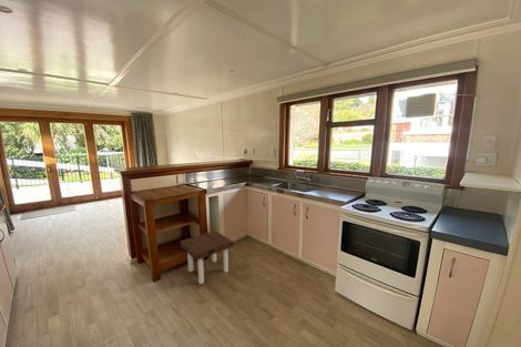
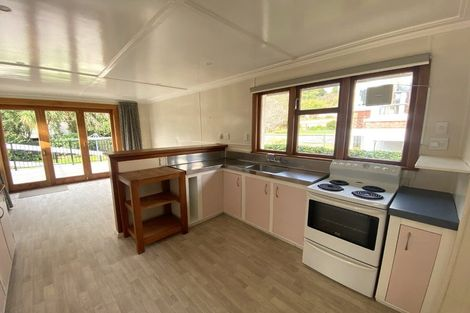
- side table [180,229,234,285]
